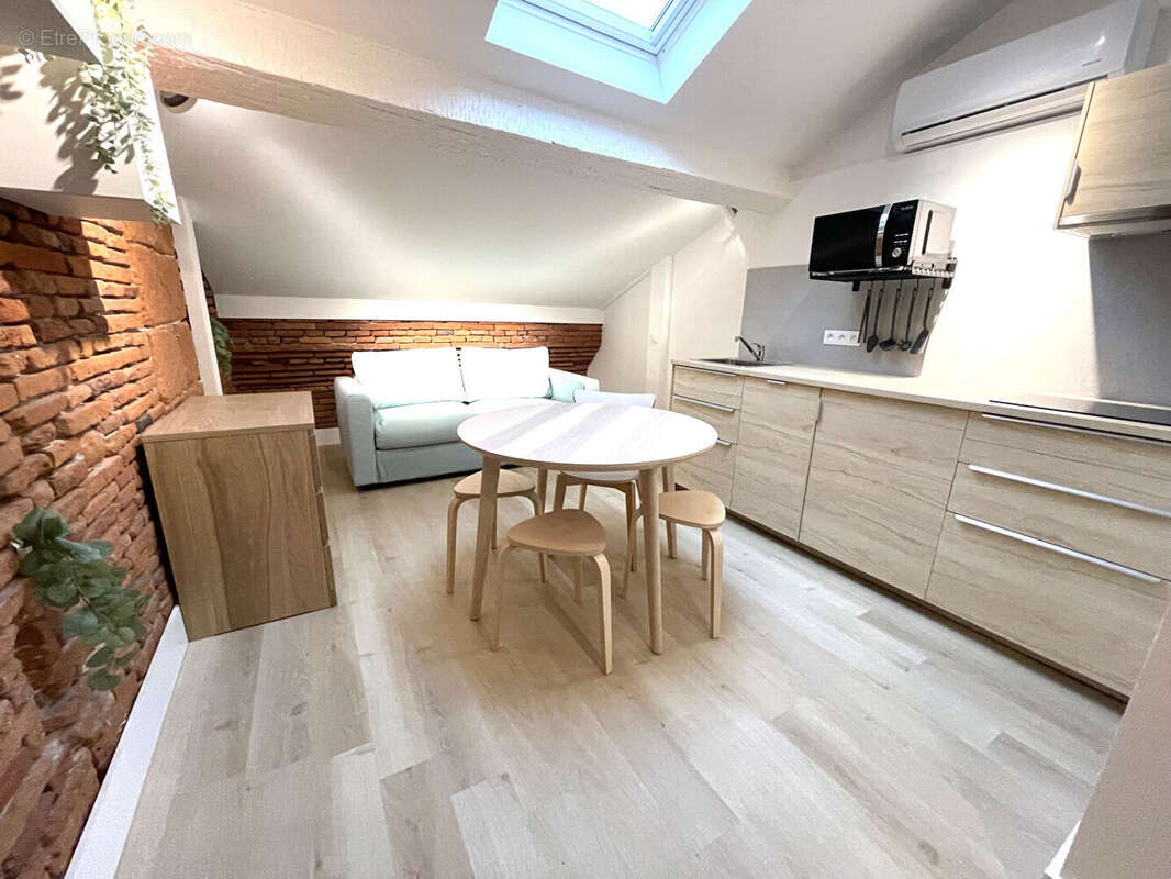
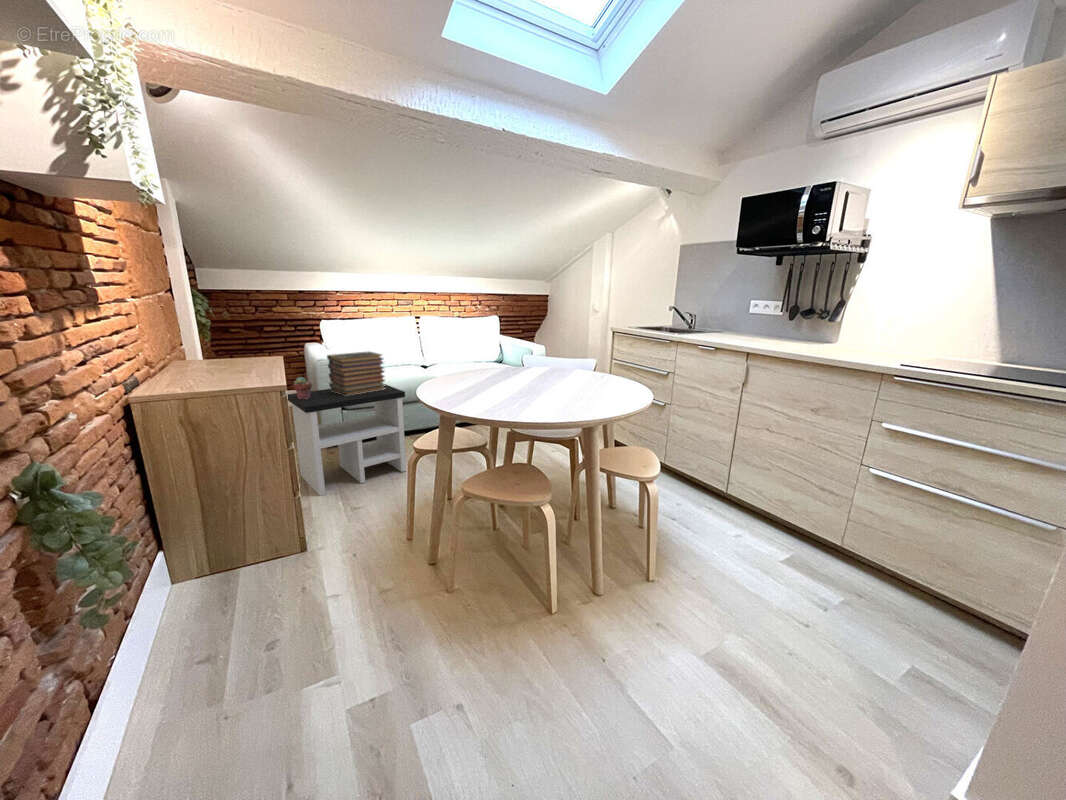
+ side table [286,382,407,497]
+ book stack [326,350,387,396]
+ potted succulent [292,376,313,399]
